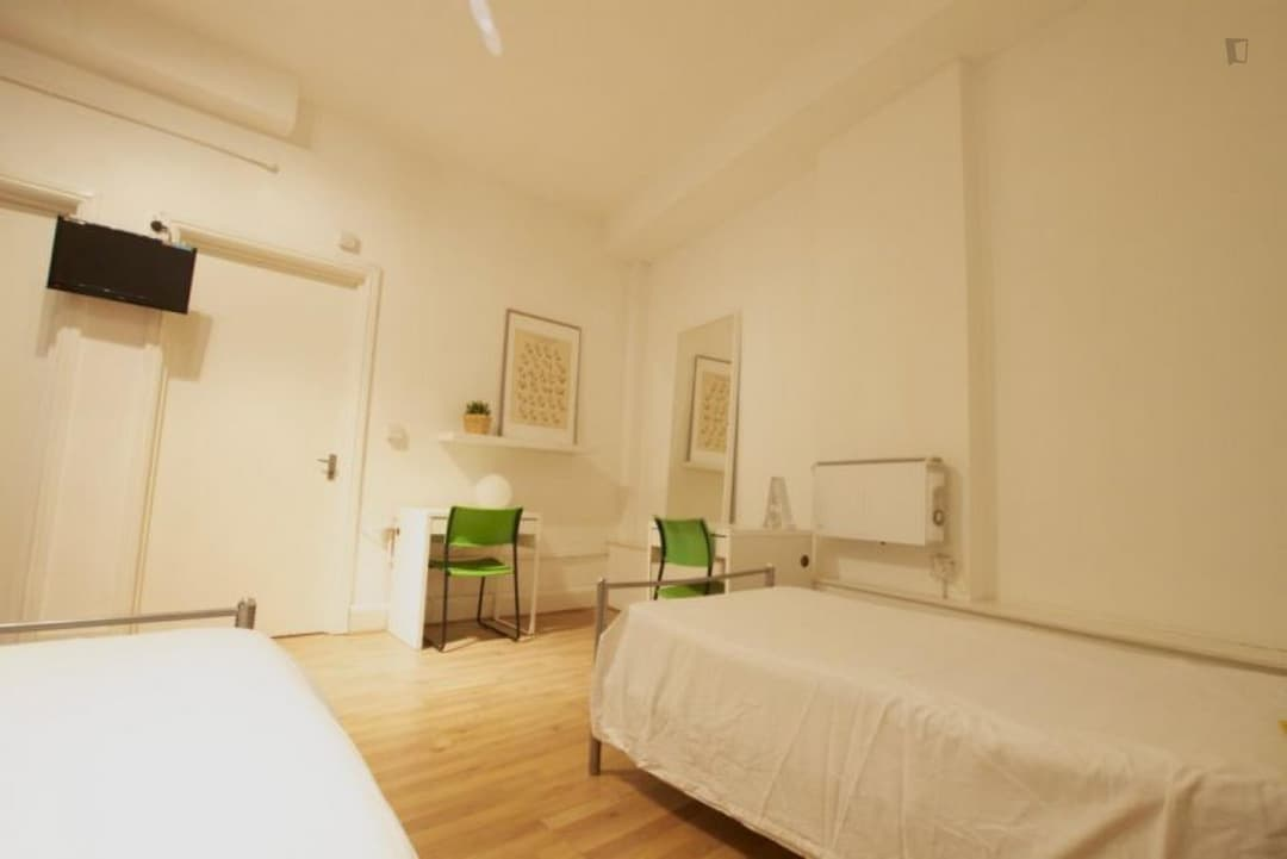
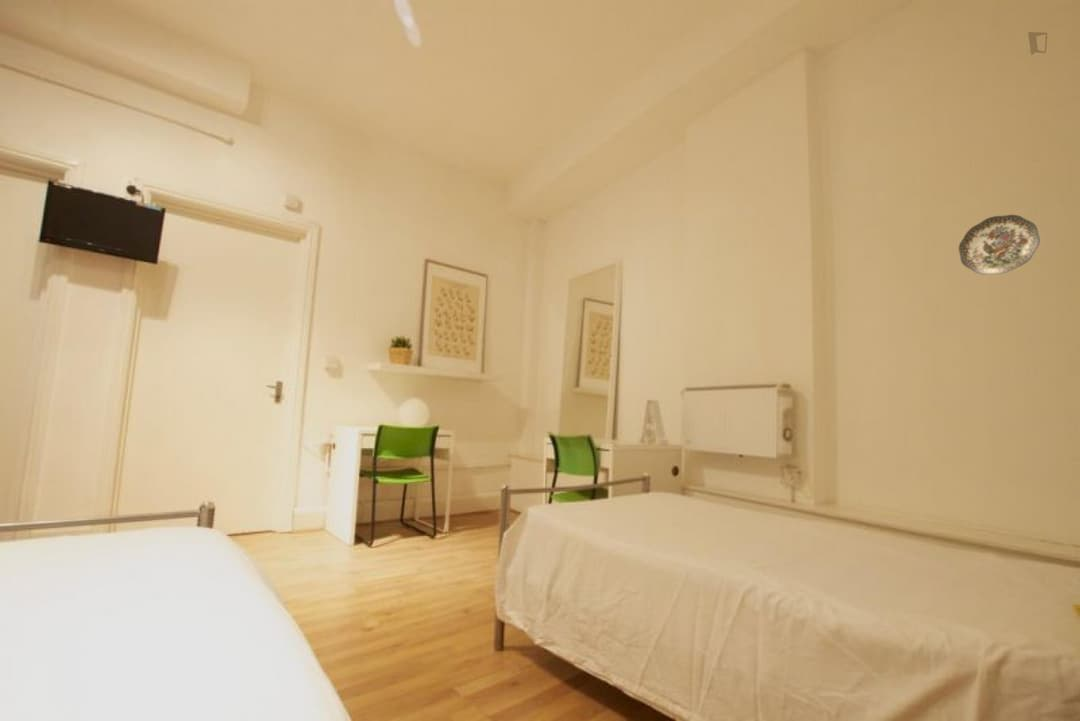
+ decorative plate [958,214,1041,275]
